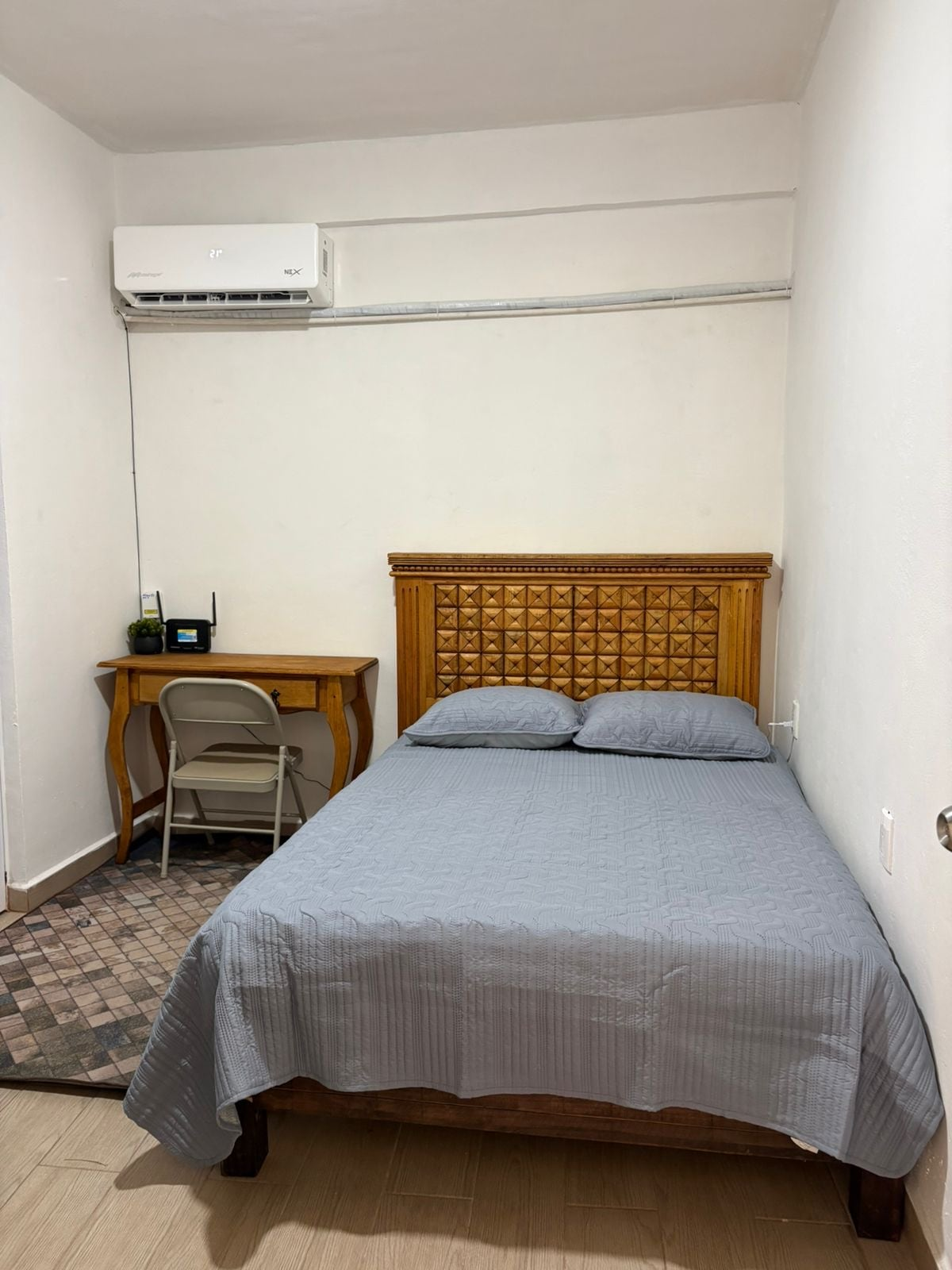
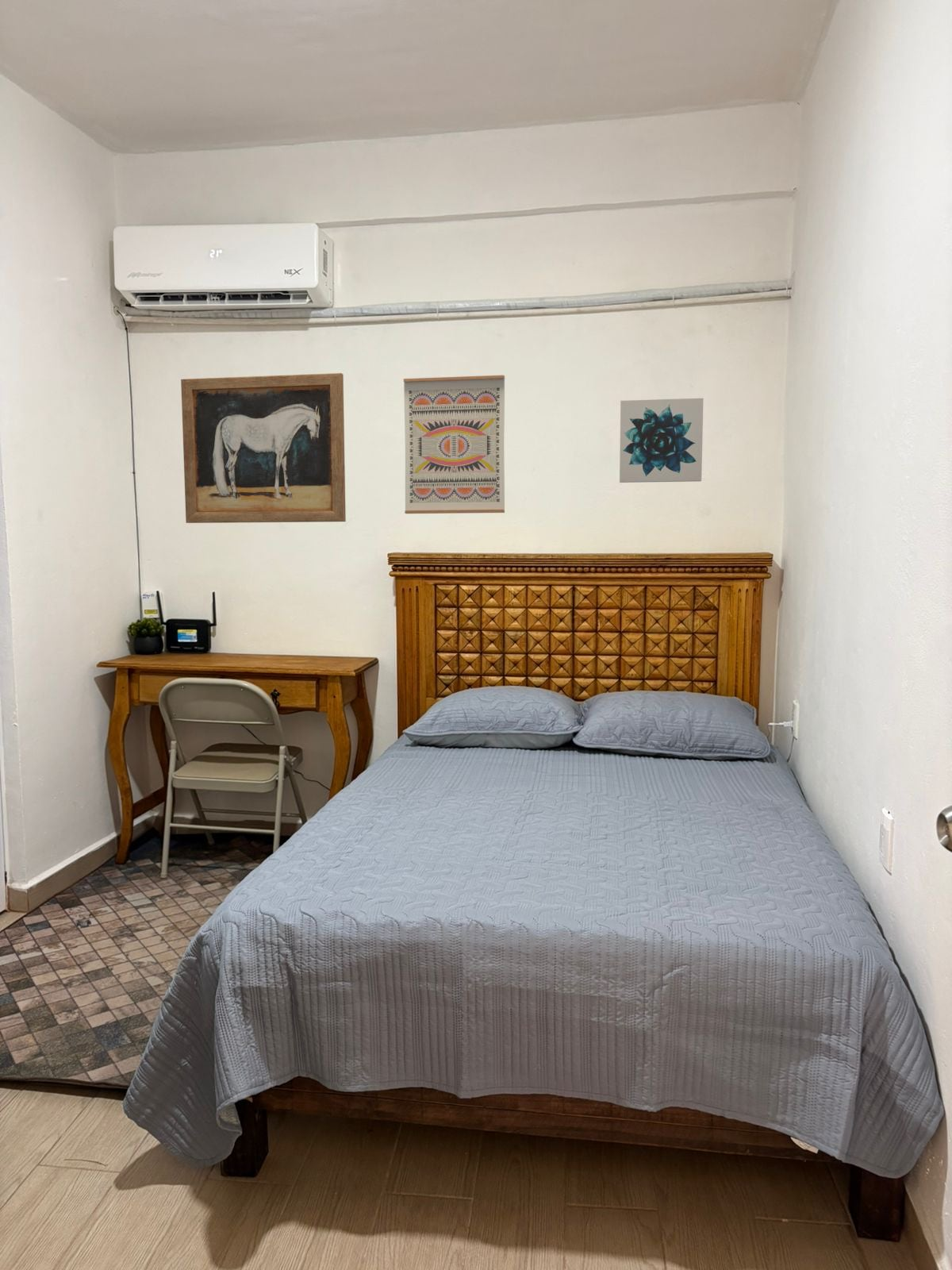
+ wall art [180,372,347,524]
+ wall art [403,375,505,514]
+ wall art [619,397,704,483]
